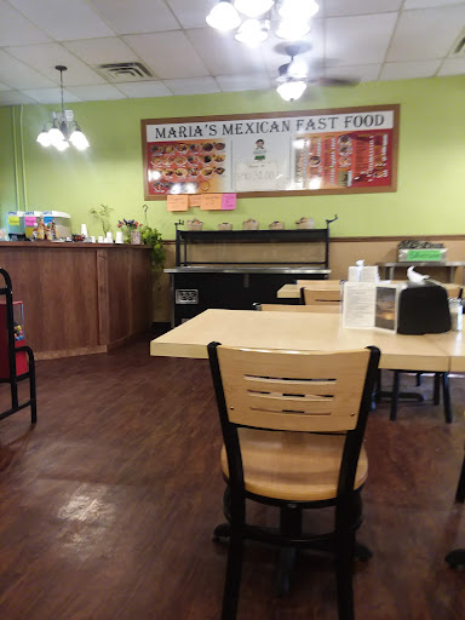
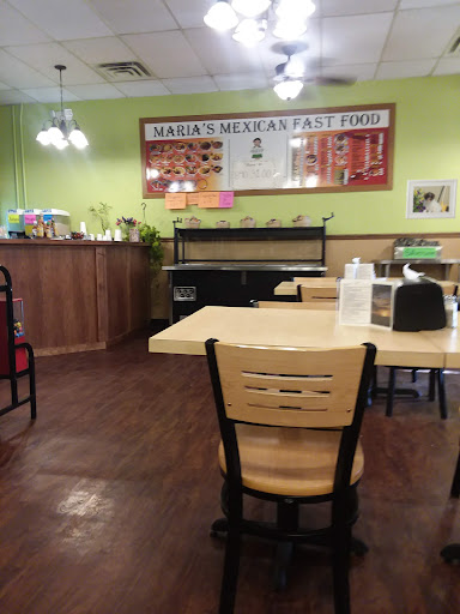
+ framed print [405,177,459,221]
